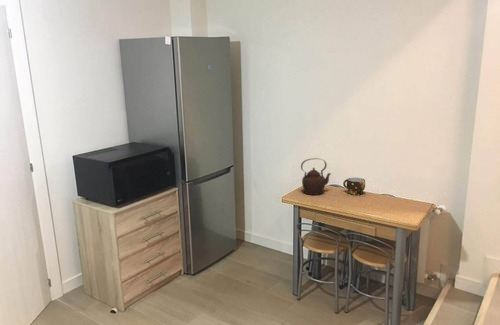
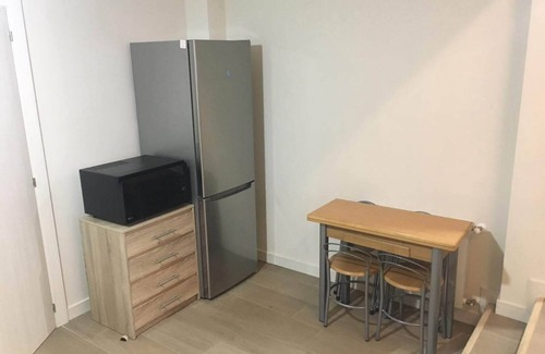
- teapot [300,157,332,196]
- cup [342,177,366,196]
